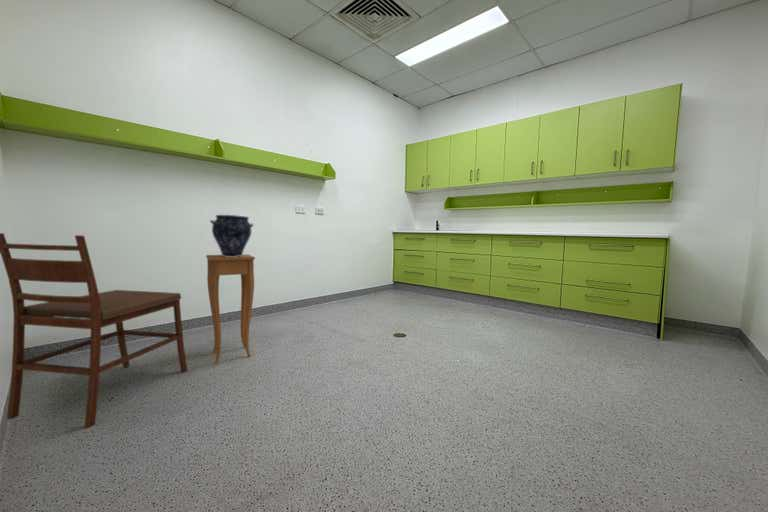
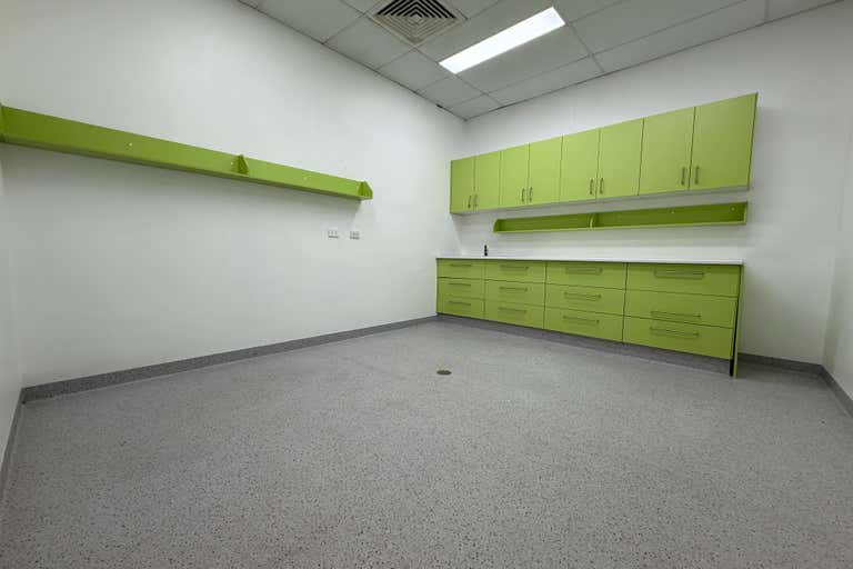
- vase [209,214,255,257]
- dining chair [0,232,188,429]
- side table [205,253,256,365]
